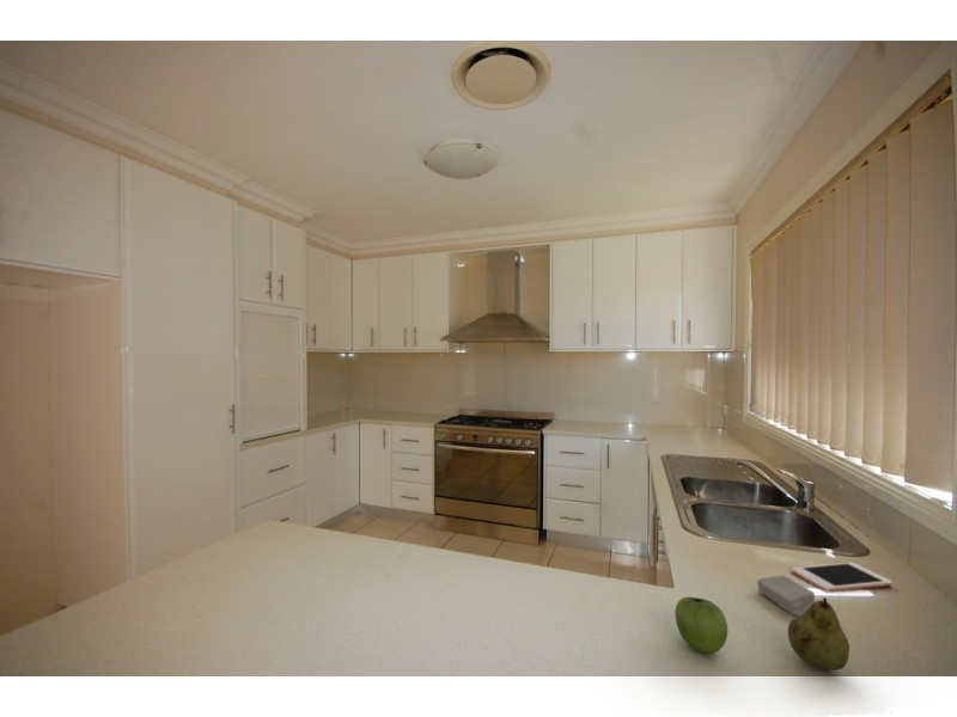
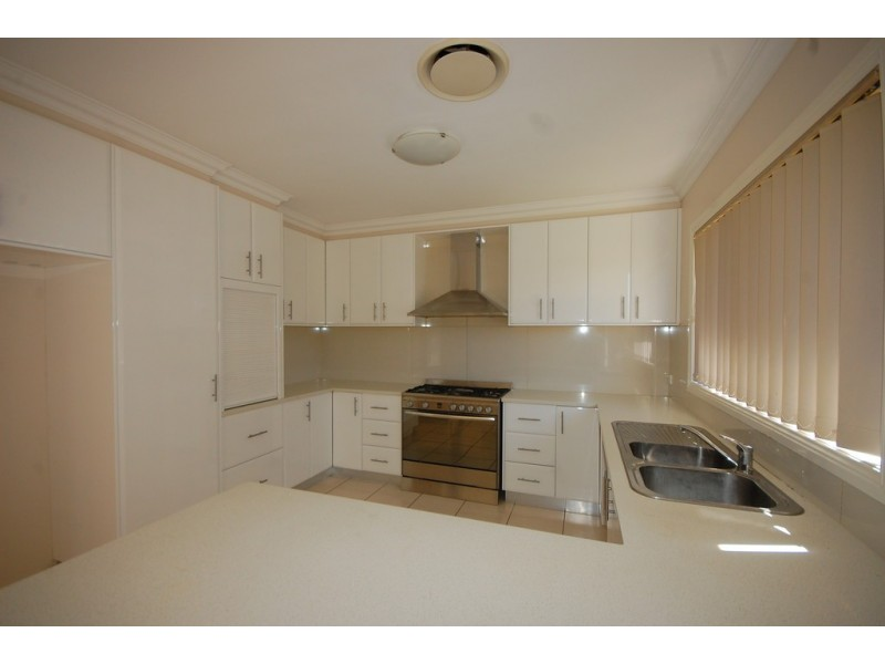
- fruit [787,596,851,673]
- cell phone [790,562,894,593]
- soap bar [756,574,816,618]
- fruit [673,596,729,655]
